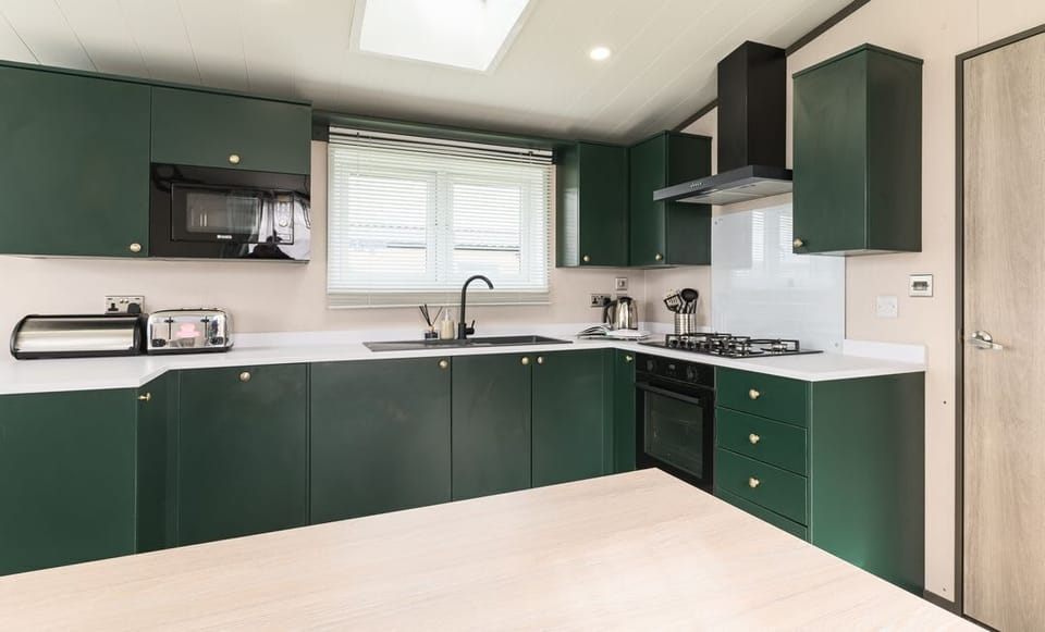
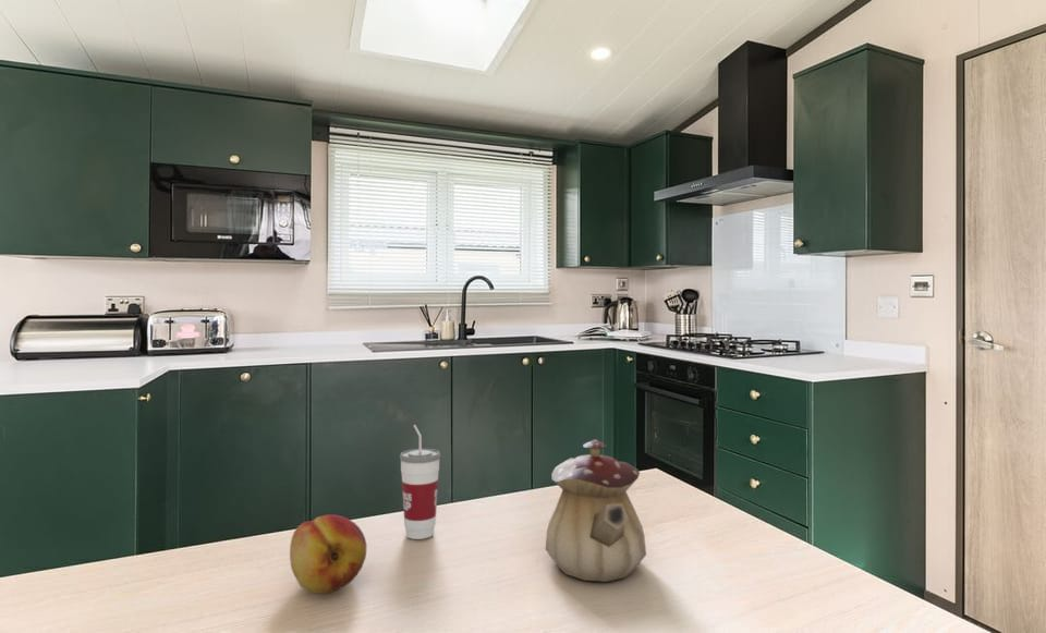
+ cup [399,424,441,540]
+ fruit [289,514,367,595]
+ teapot [545,438,647,583]
